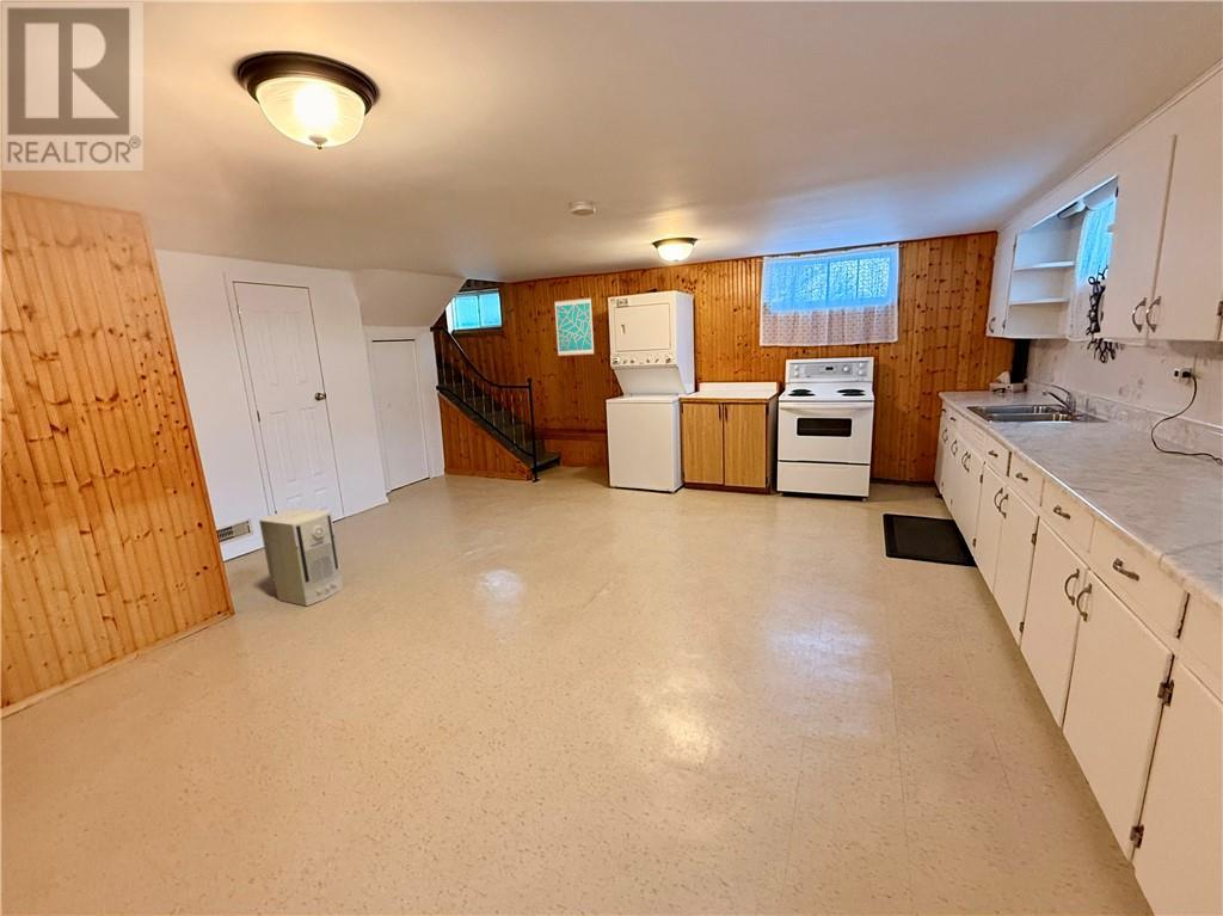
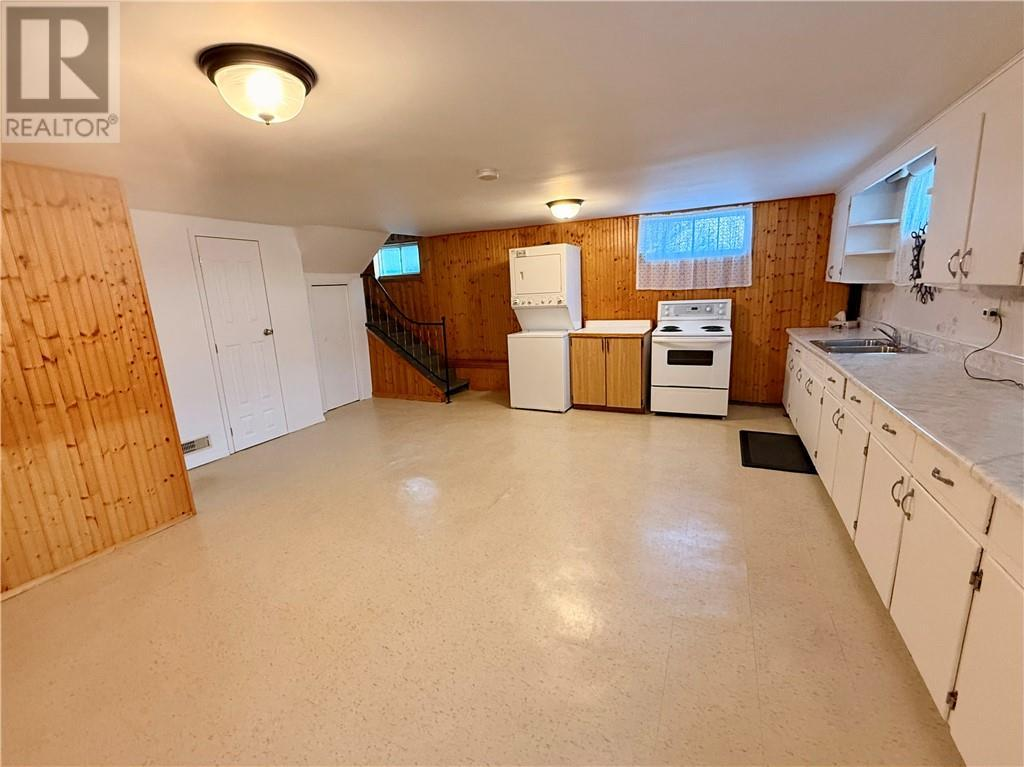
- wall art [553,296,595,357]
- air purifier [258,508,344,607]
